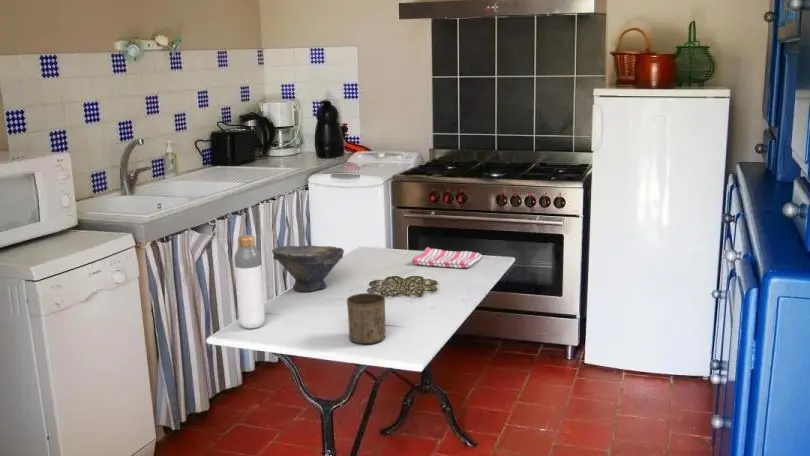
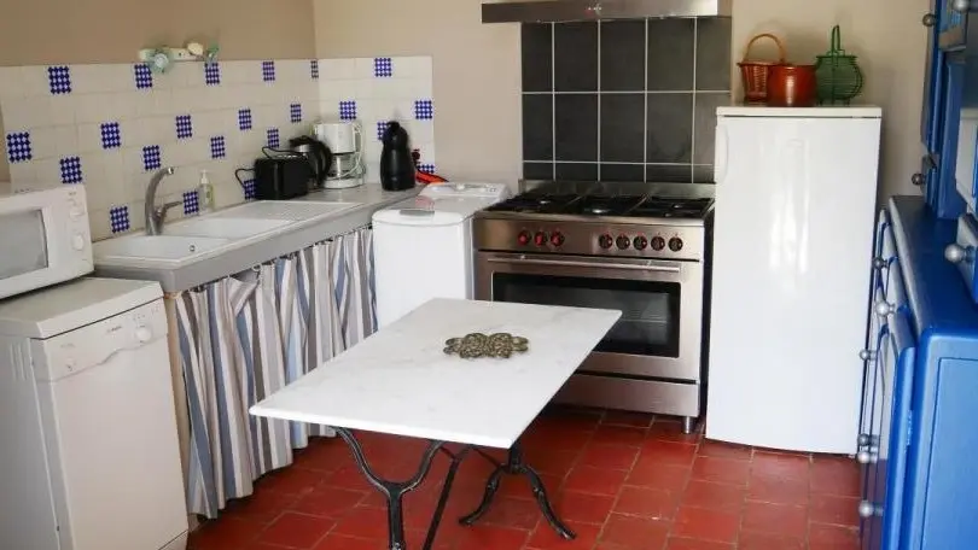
- dish towel [411,246,483,269]
- cup [346,292,387,345]
- bowl [271,244,345,292]
- bottle [233,234,266,330]
